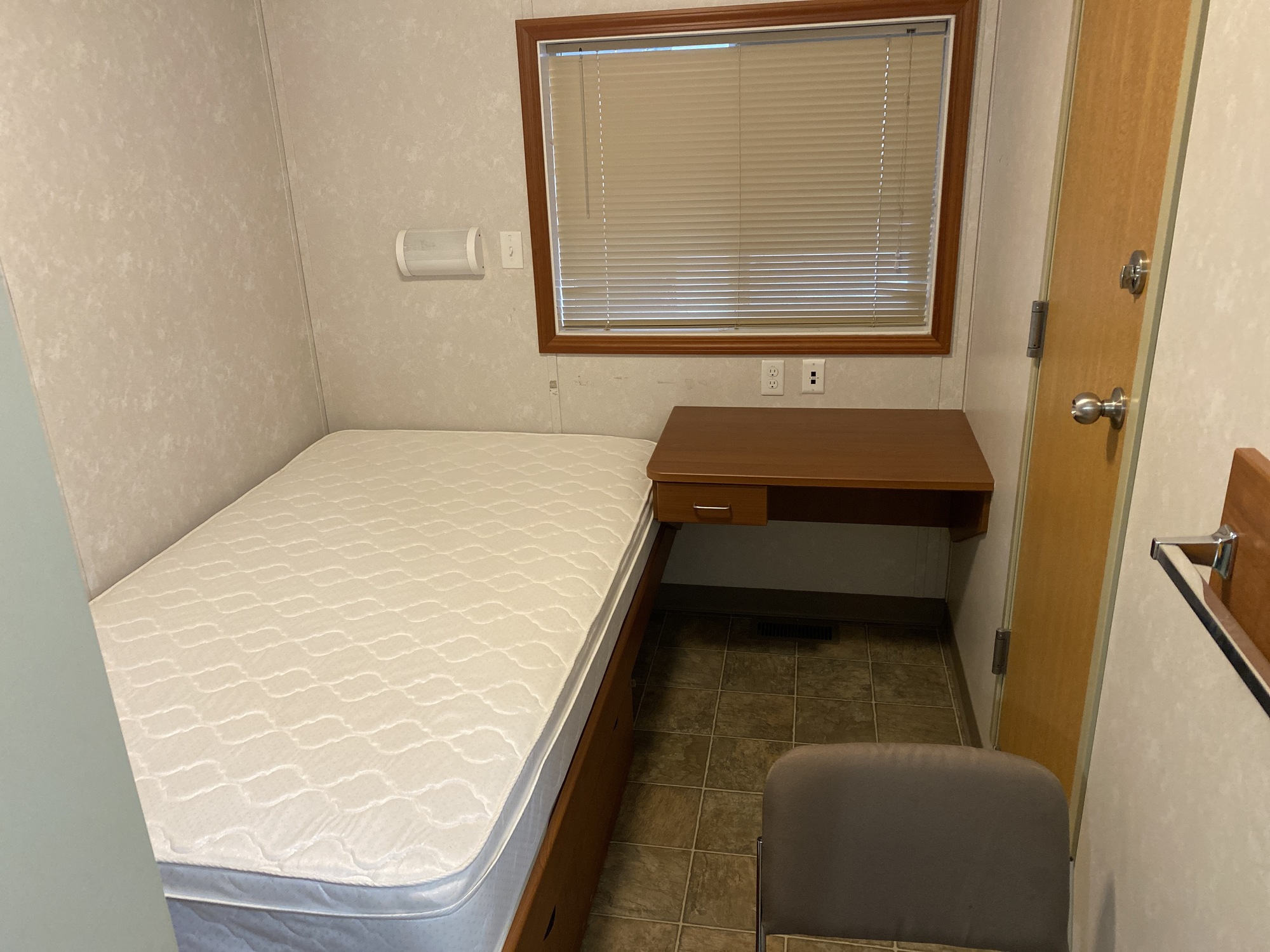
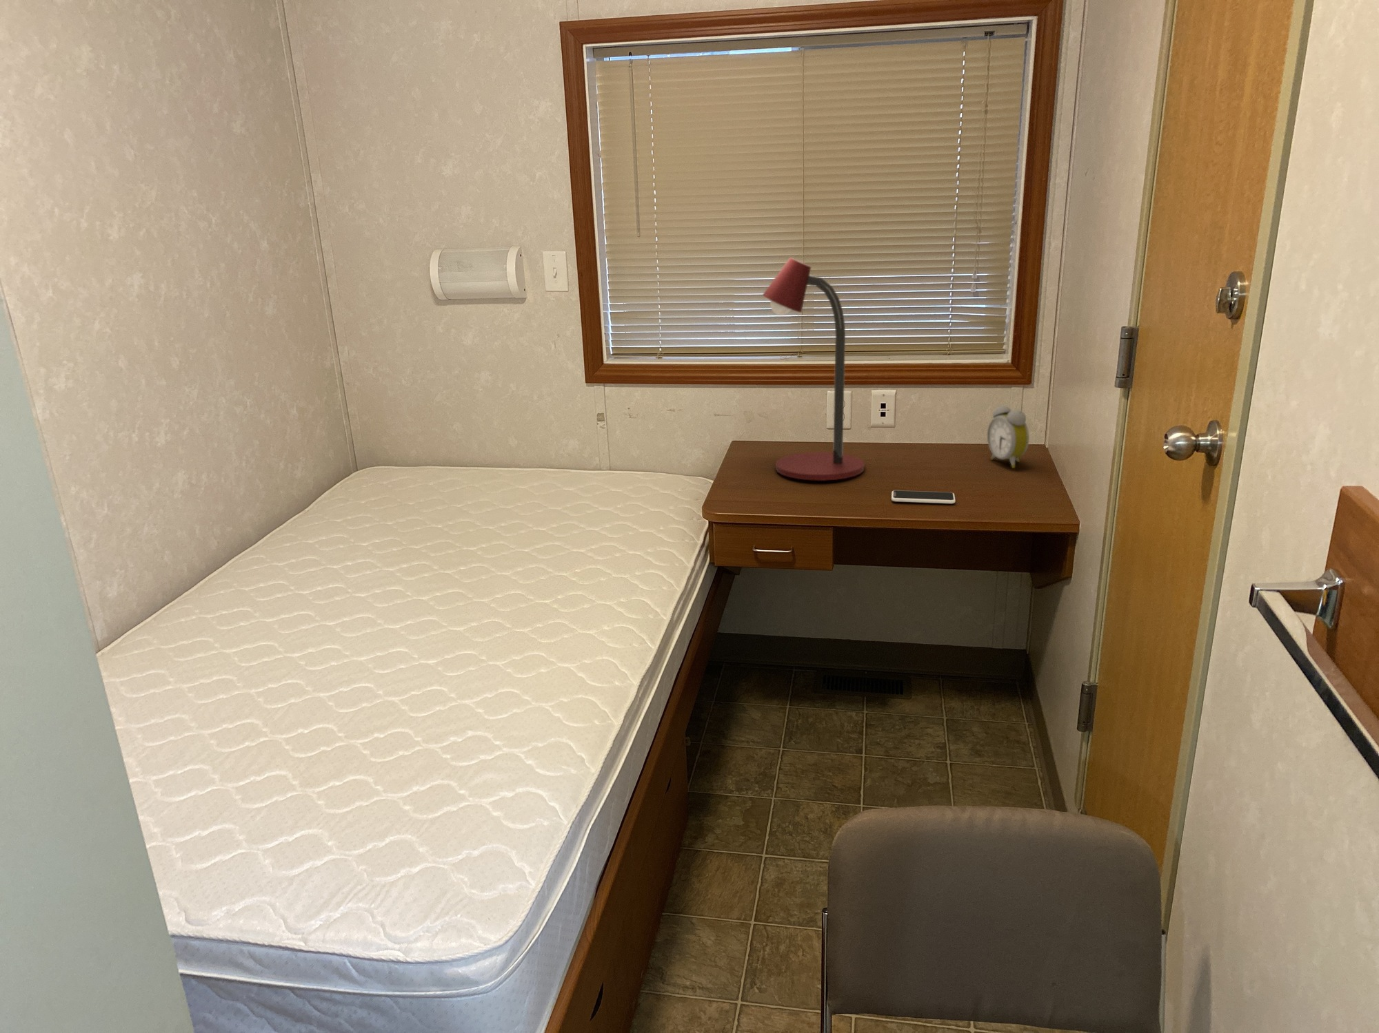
+ smartphone [890,489,956,505]
+ alarm clock [987,405,1030,469]
+ desk lamp [762,257,865,482]
